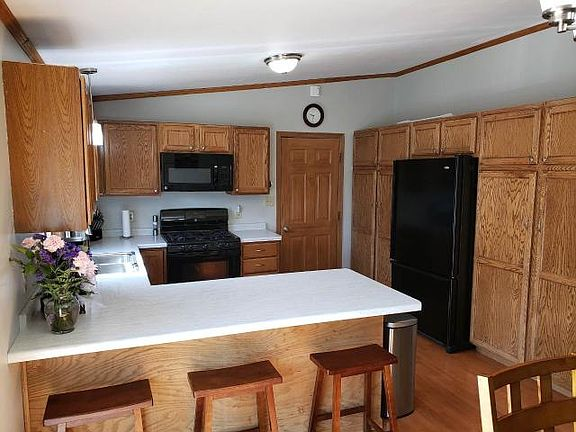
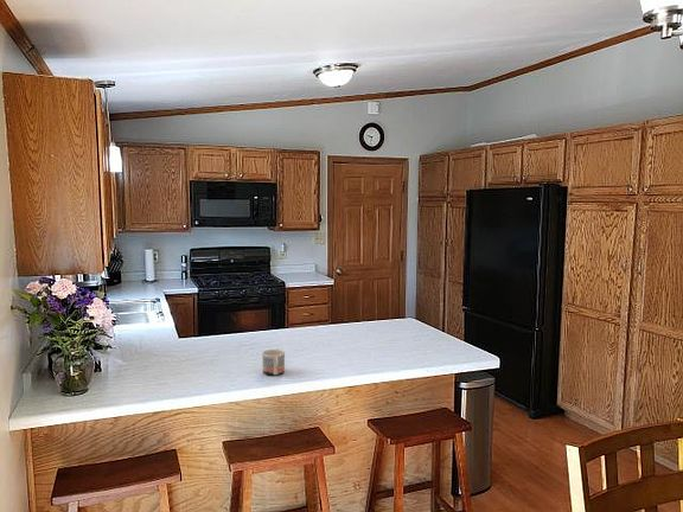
+ mug [261,348,286,376]
